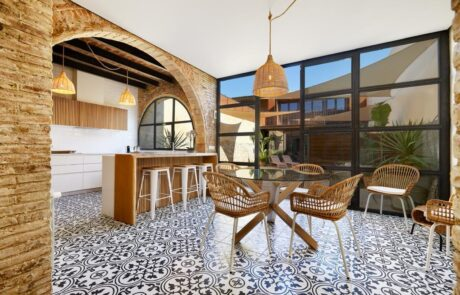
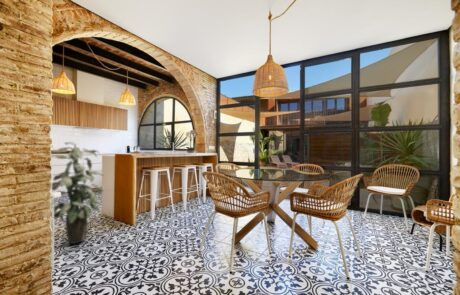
+ indoor plant [50,141,105,245]
